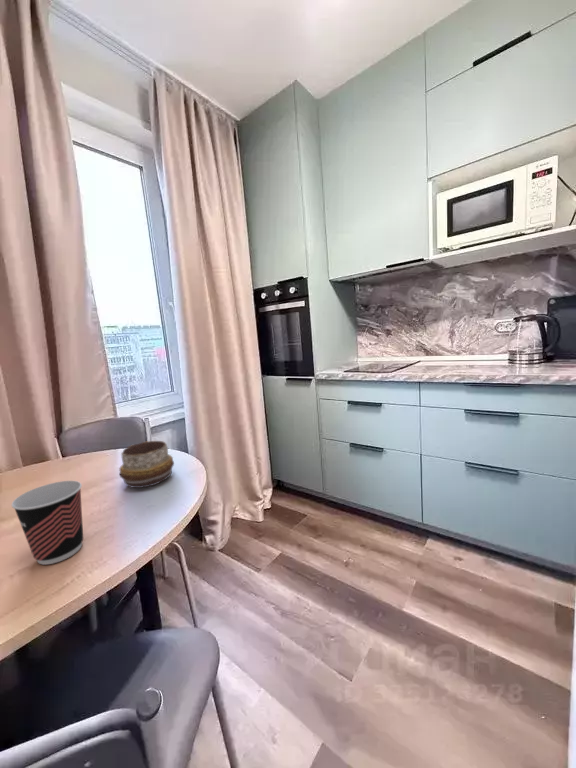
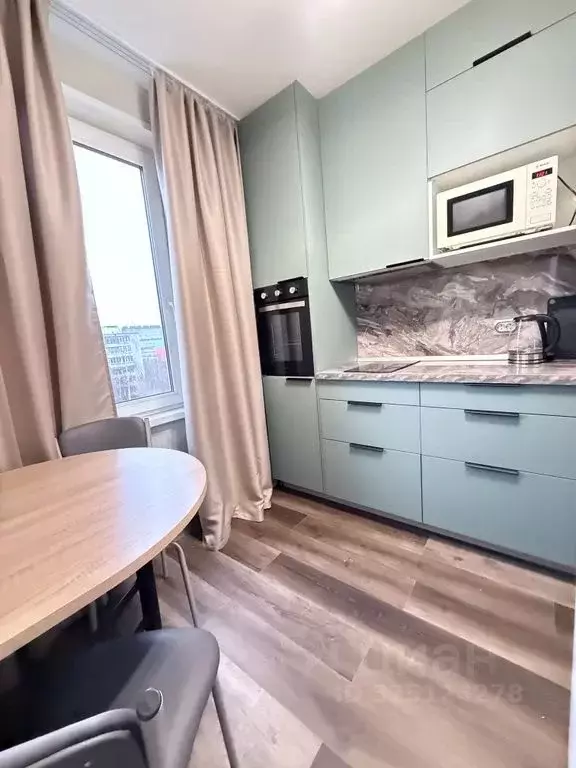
- decorative bowl [118,440,175,489]
- cup [11,480,84,566]
